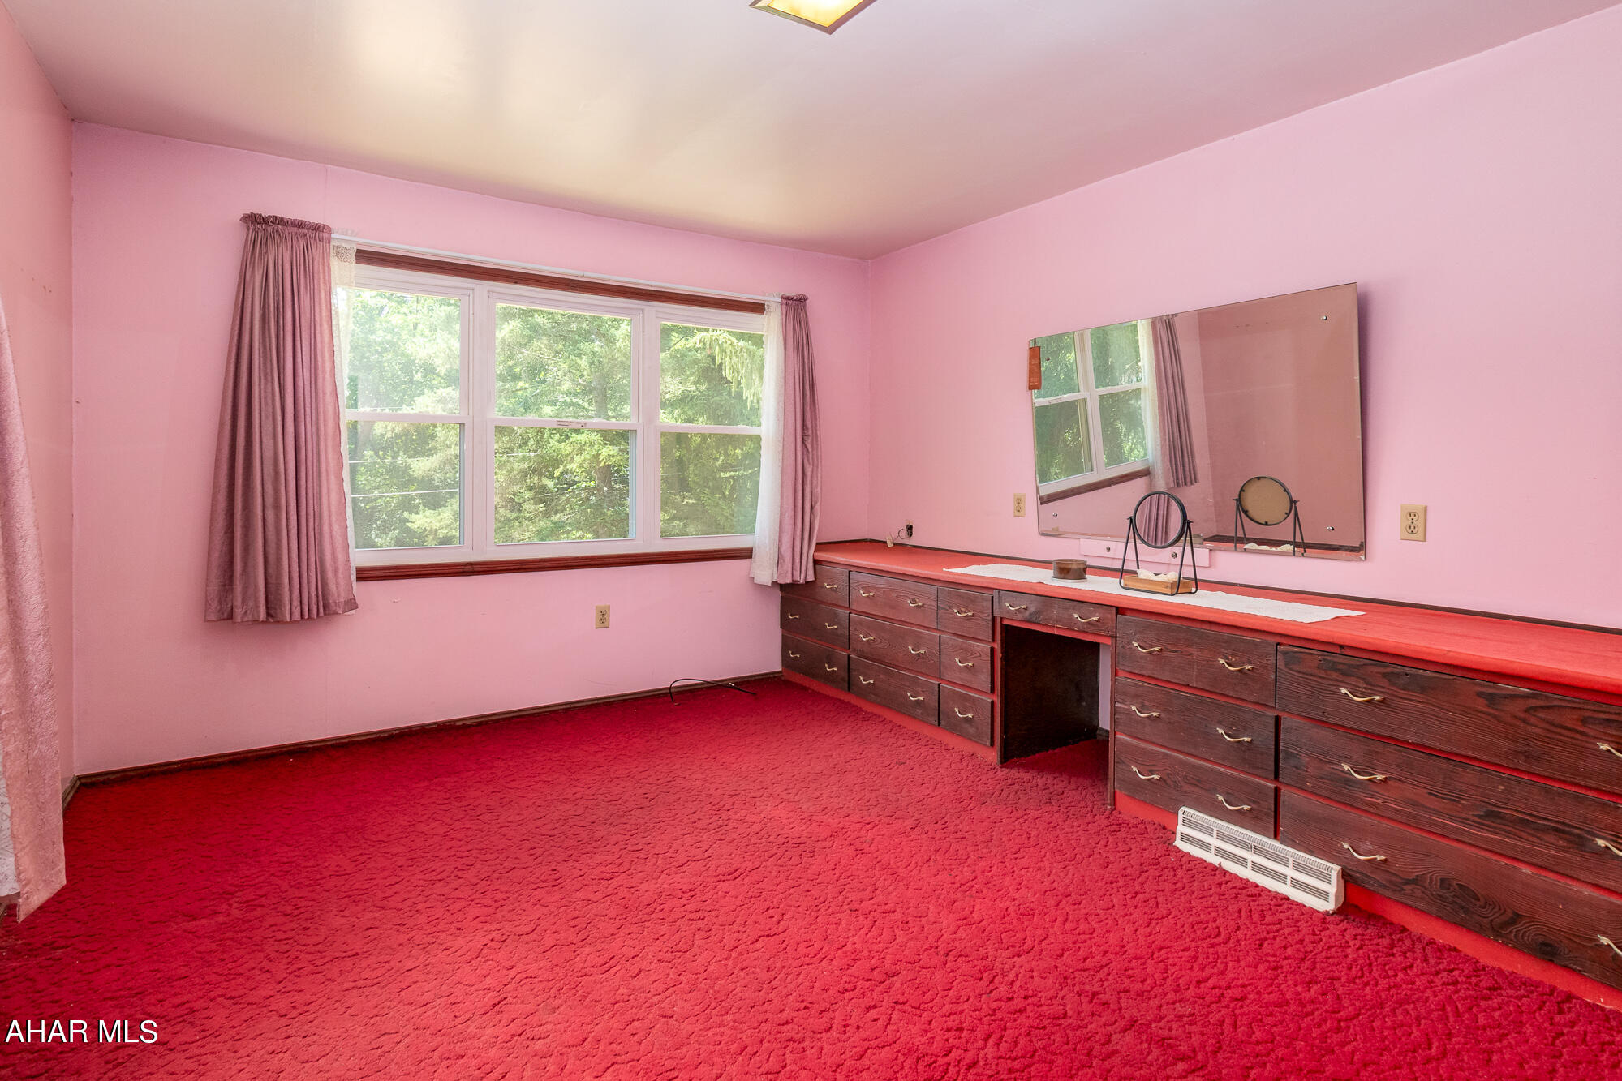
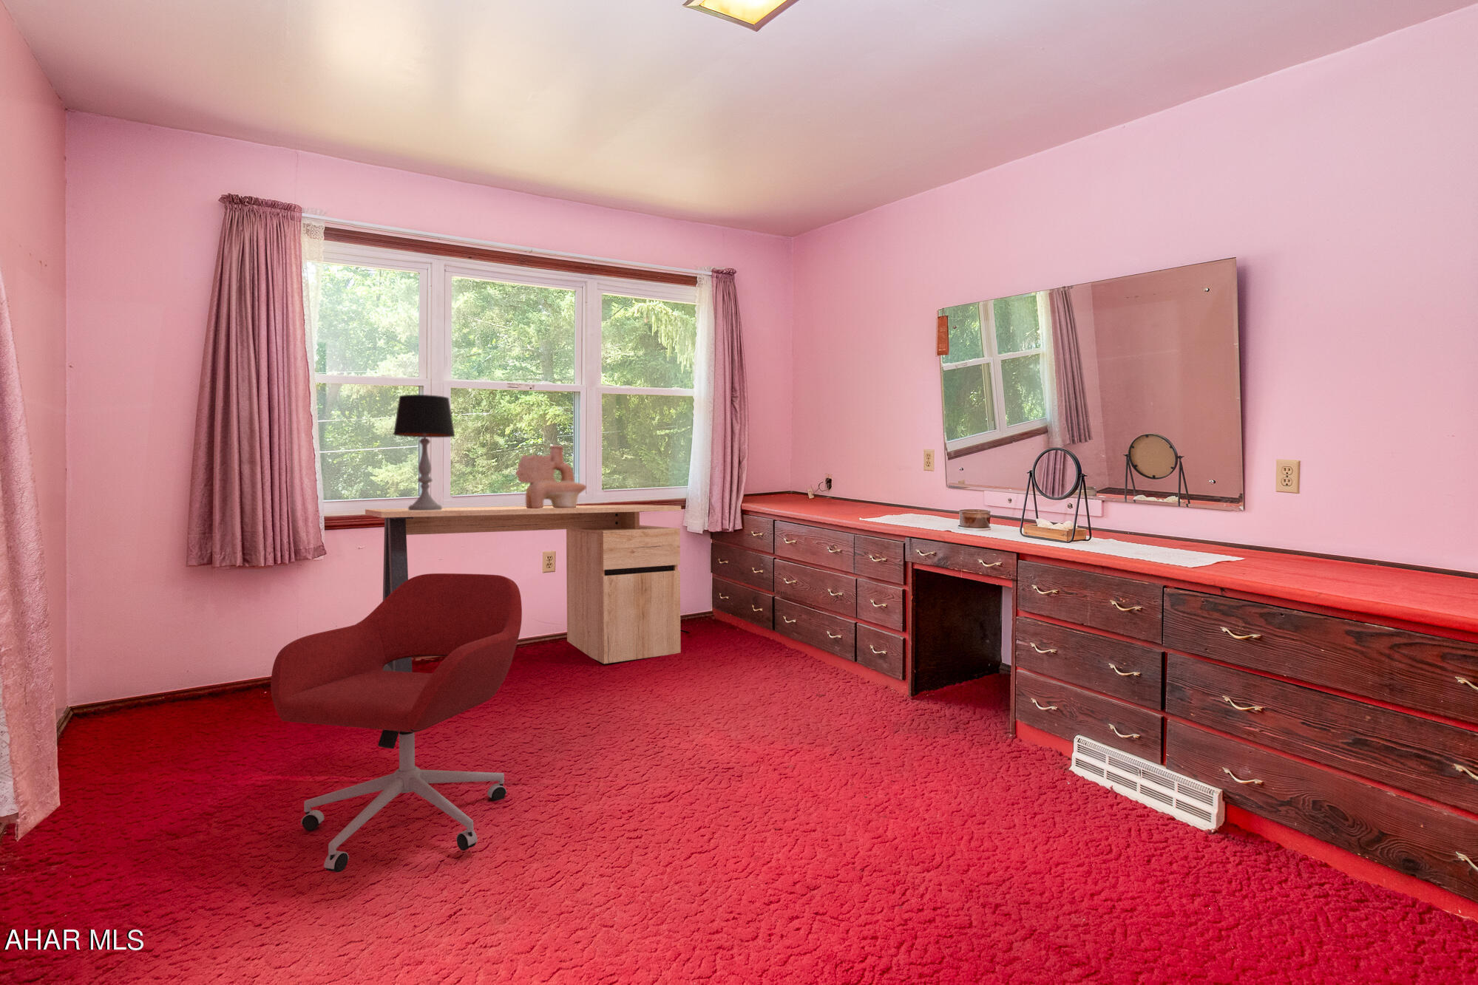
+ table lamp [391,394,456,510]
+ decorative vase [515,444,587,508]
+ desk [364,503,682,673]
+ office chair [269,573,522,874]
